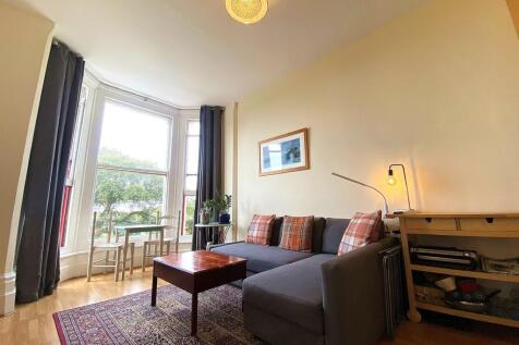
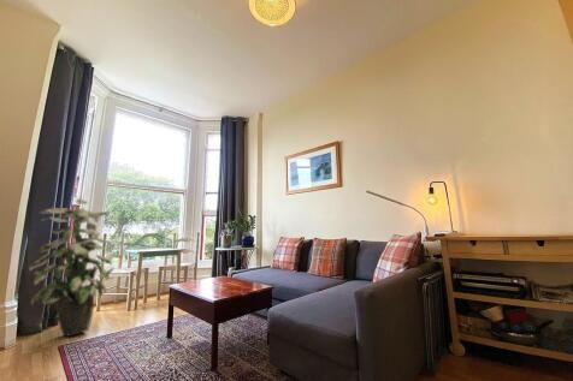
+ indoor plant [28,198,116,338]
